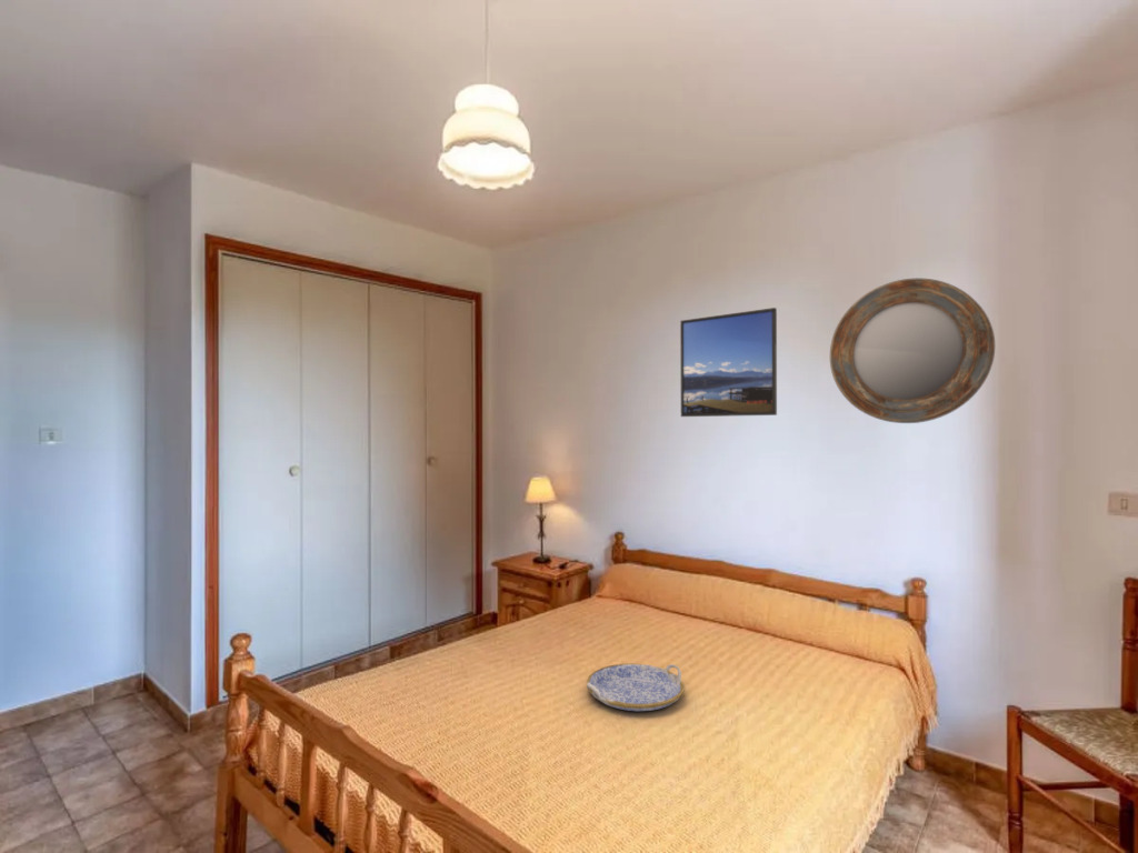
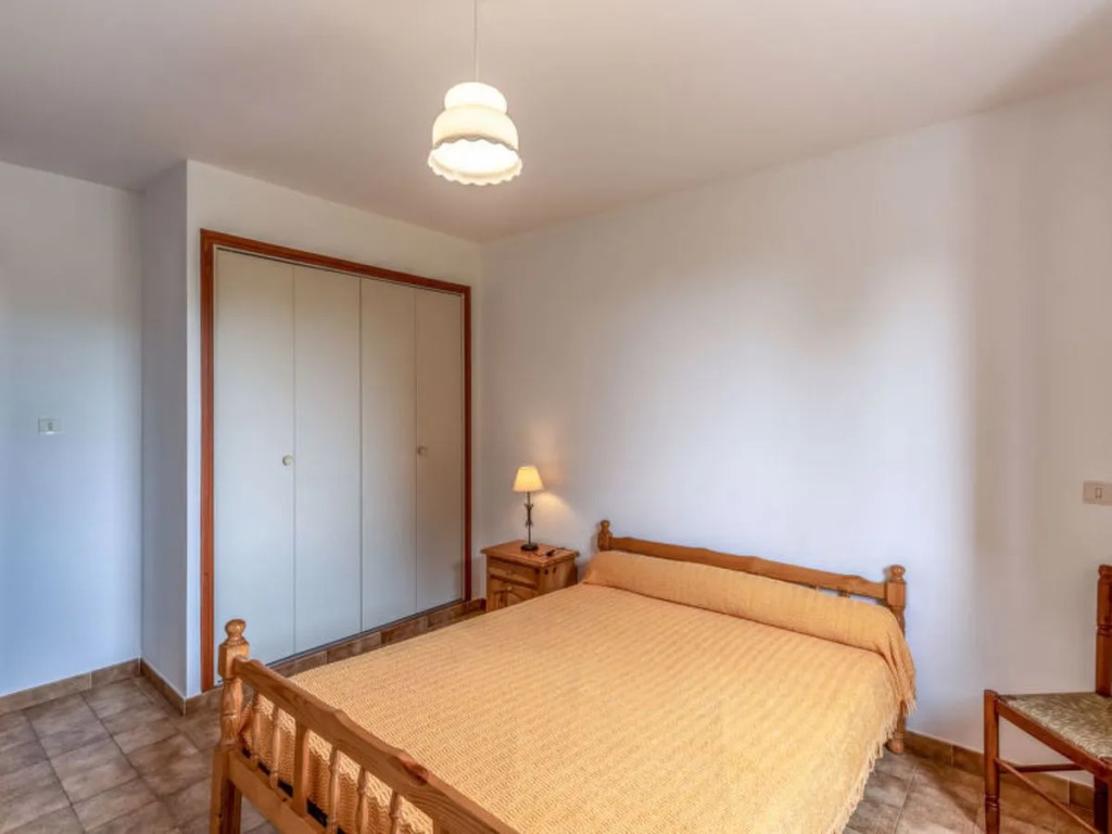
- home mirror [829,278,996,424]
- serving tray [586,662,686,712]
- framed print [679,307,778,418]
